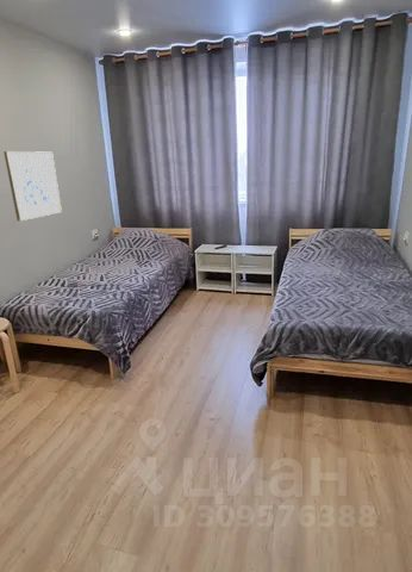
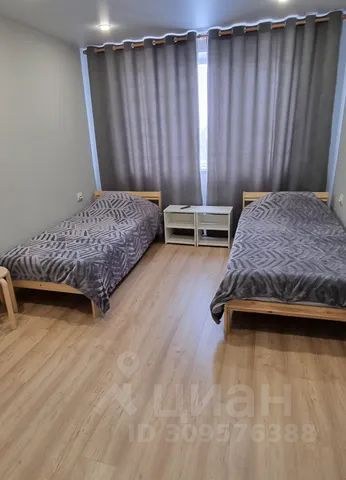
- wall art [2,150,63,222]
